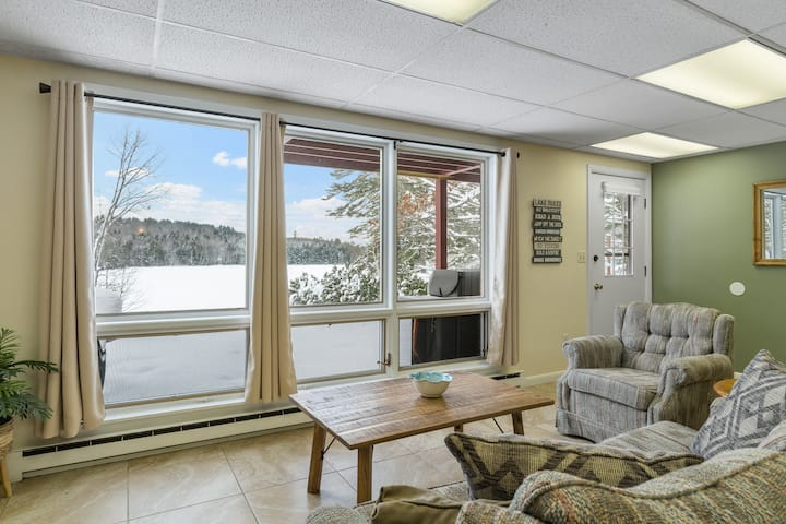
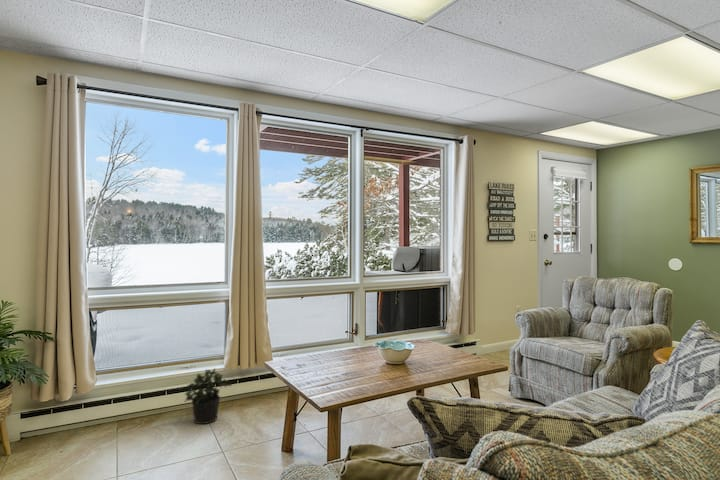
+ potted plant [184,367,233,425]
